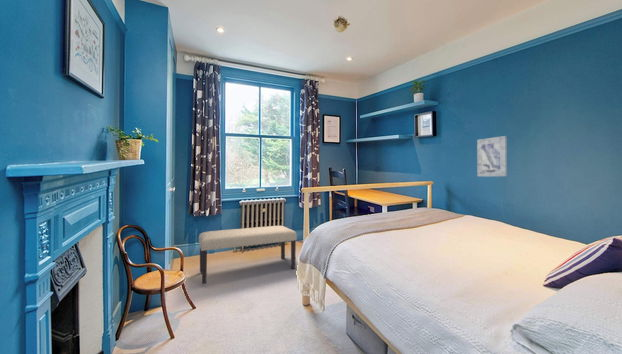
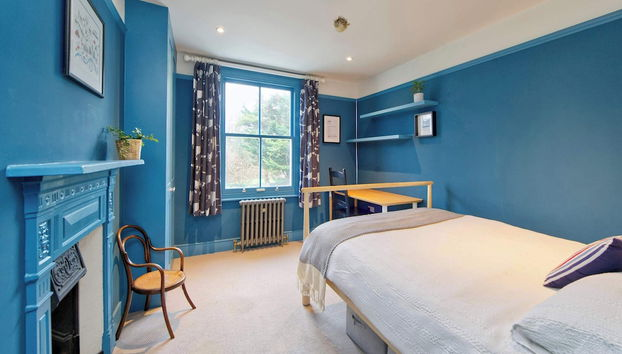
- bench [198,225,298,285]
- wall art [476,135,508,177]
